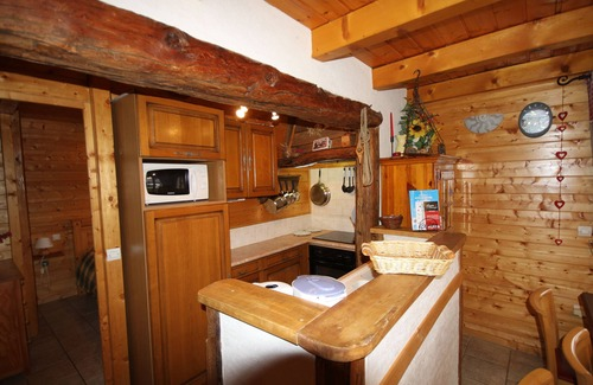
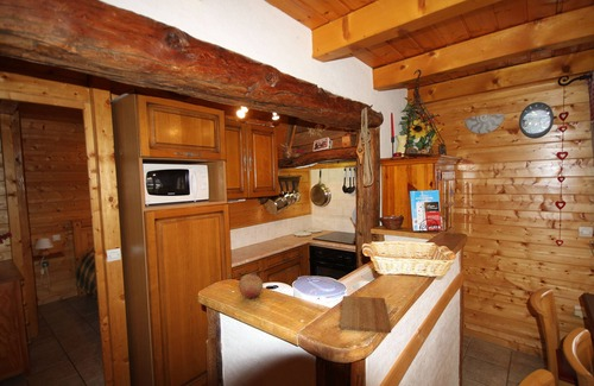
+ cutting board [339,295,392,334]
+ fruit [238,271,264,299]
